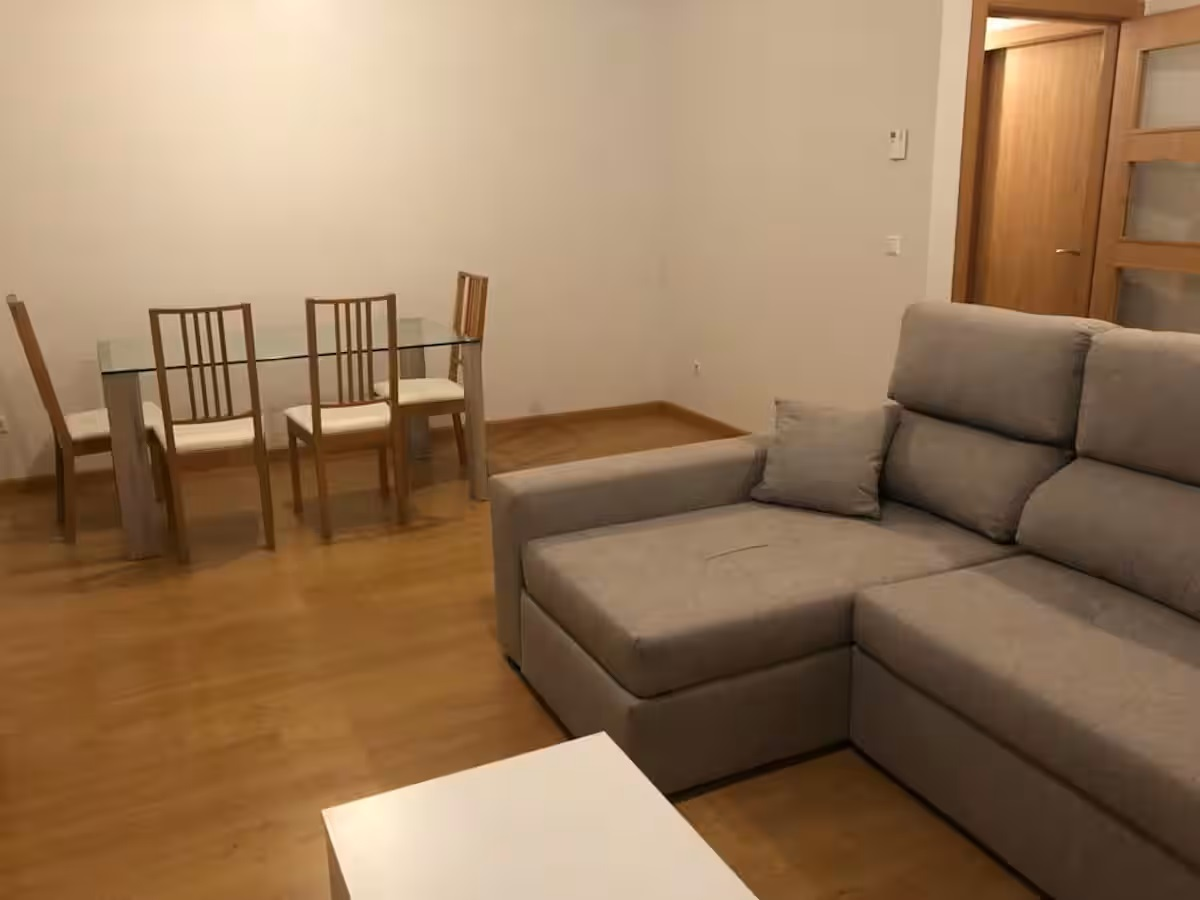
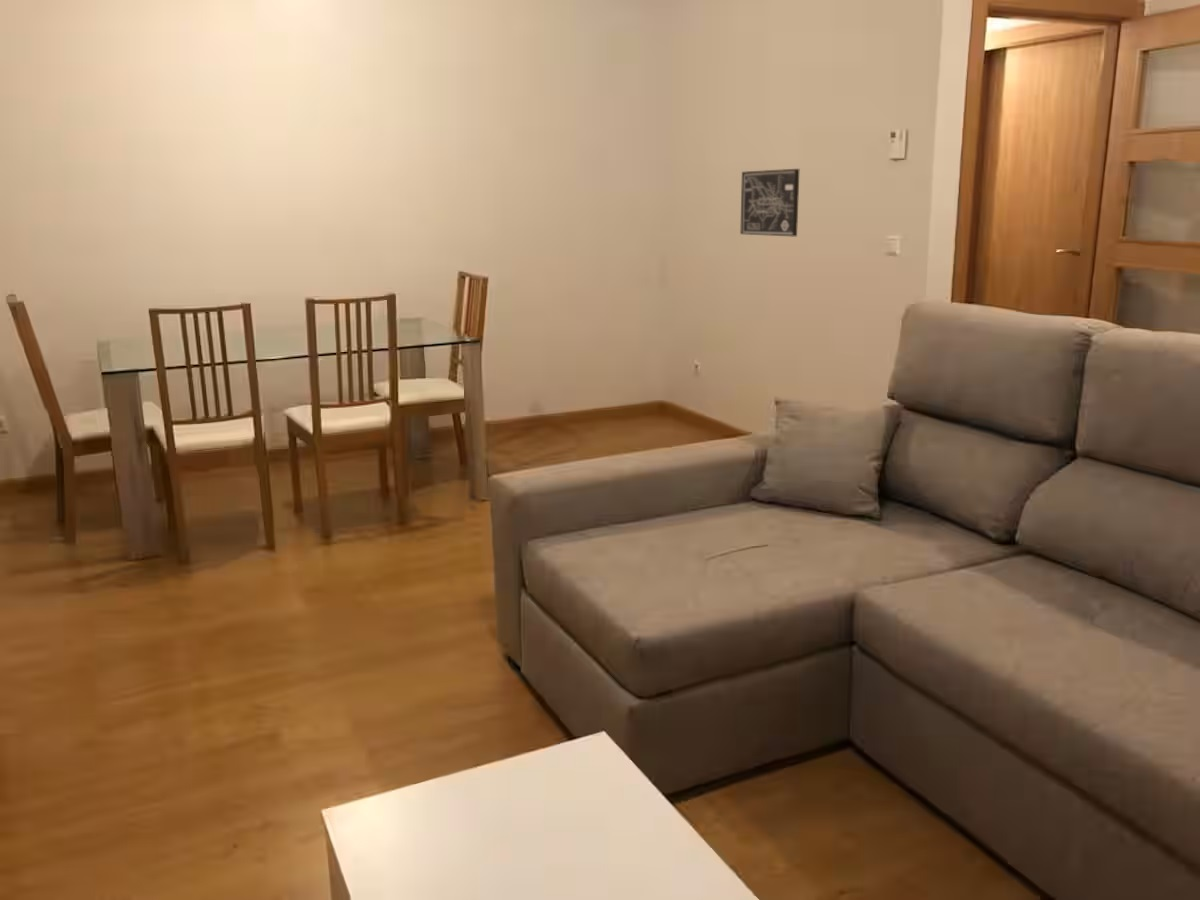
+ wall art [739,168,800,237]
